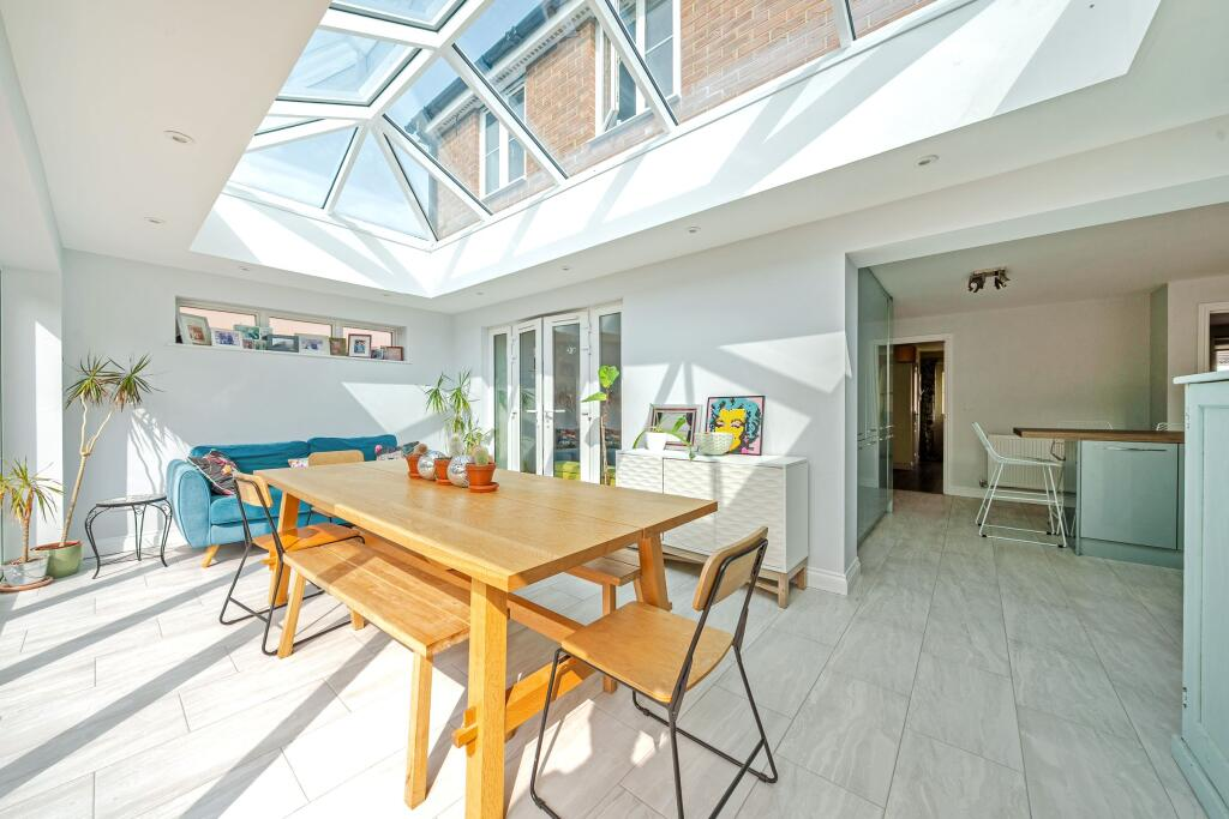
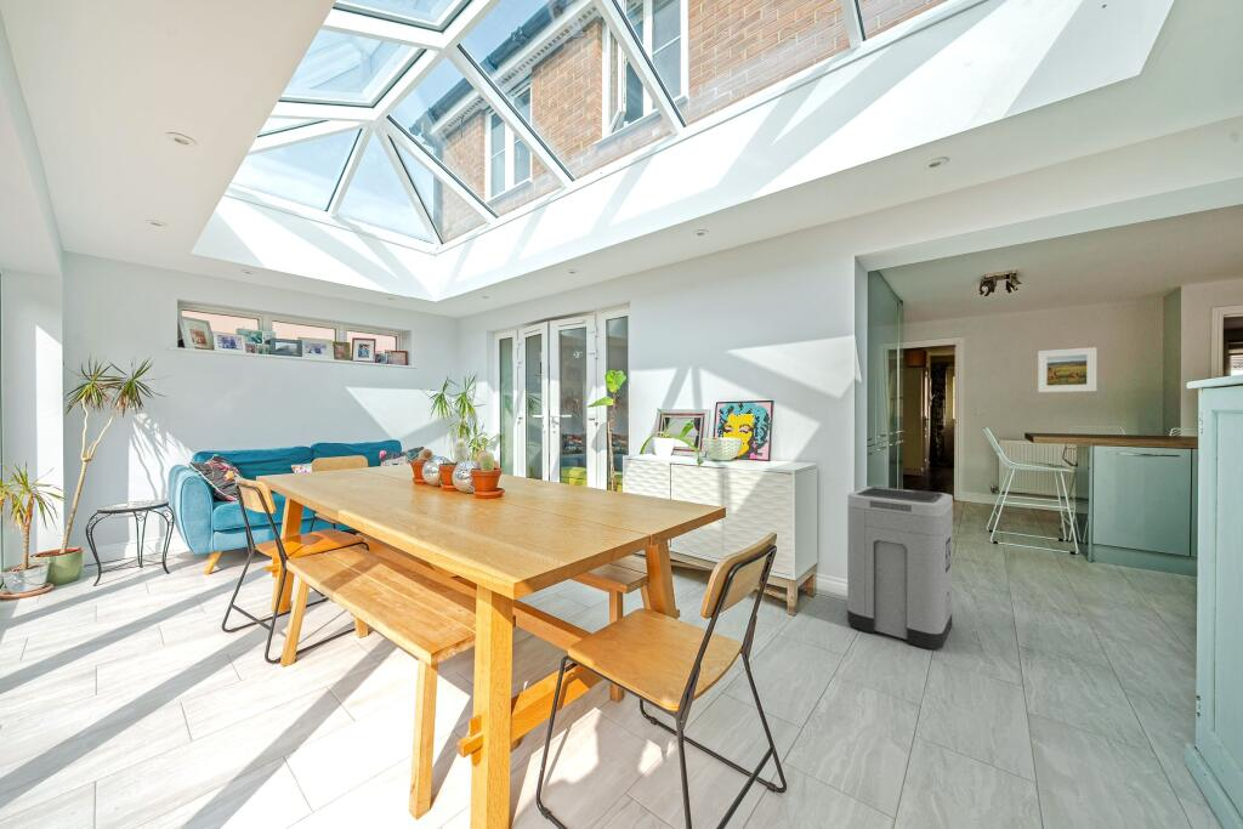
+ trash can [846,486,954,651]
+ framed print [1037,346,1097,393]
